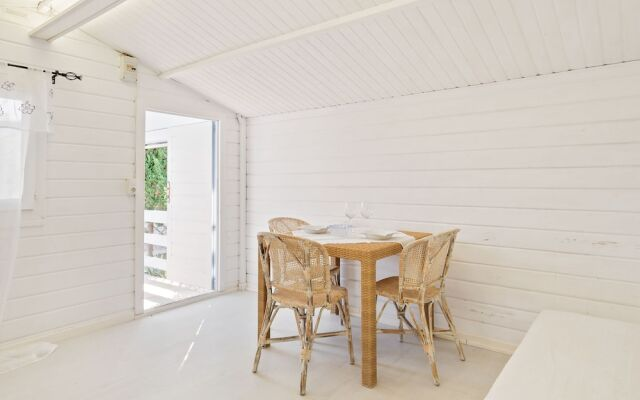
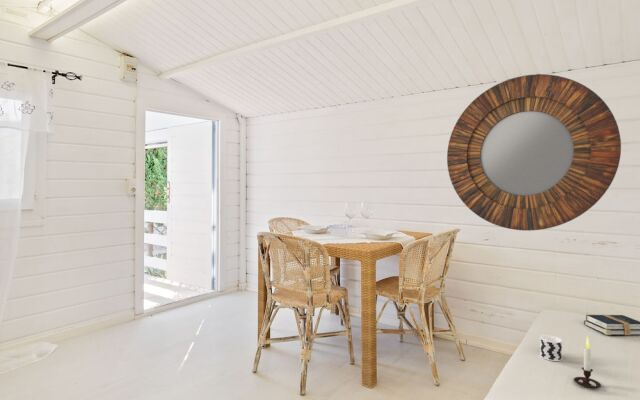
+ cup [539,335,563,362]
+ home mirror [446,73,622,232]
+ hardback book [583,314,640,336]
+ candle [573,335,602,389]
